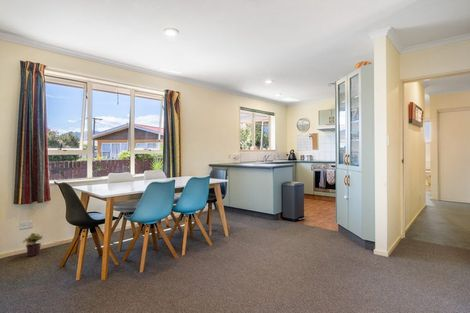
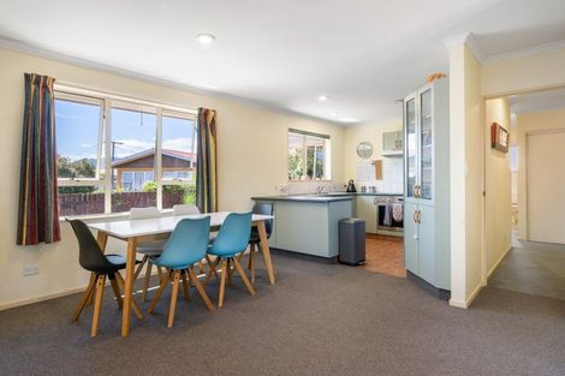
- potted plant [22,232,44,257]
